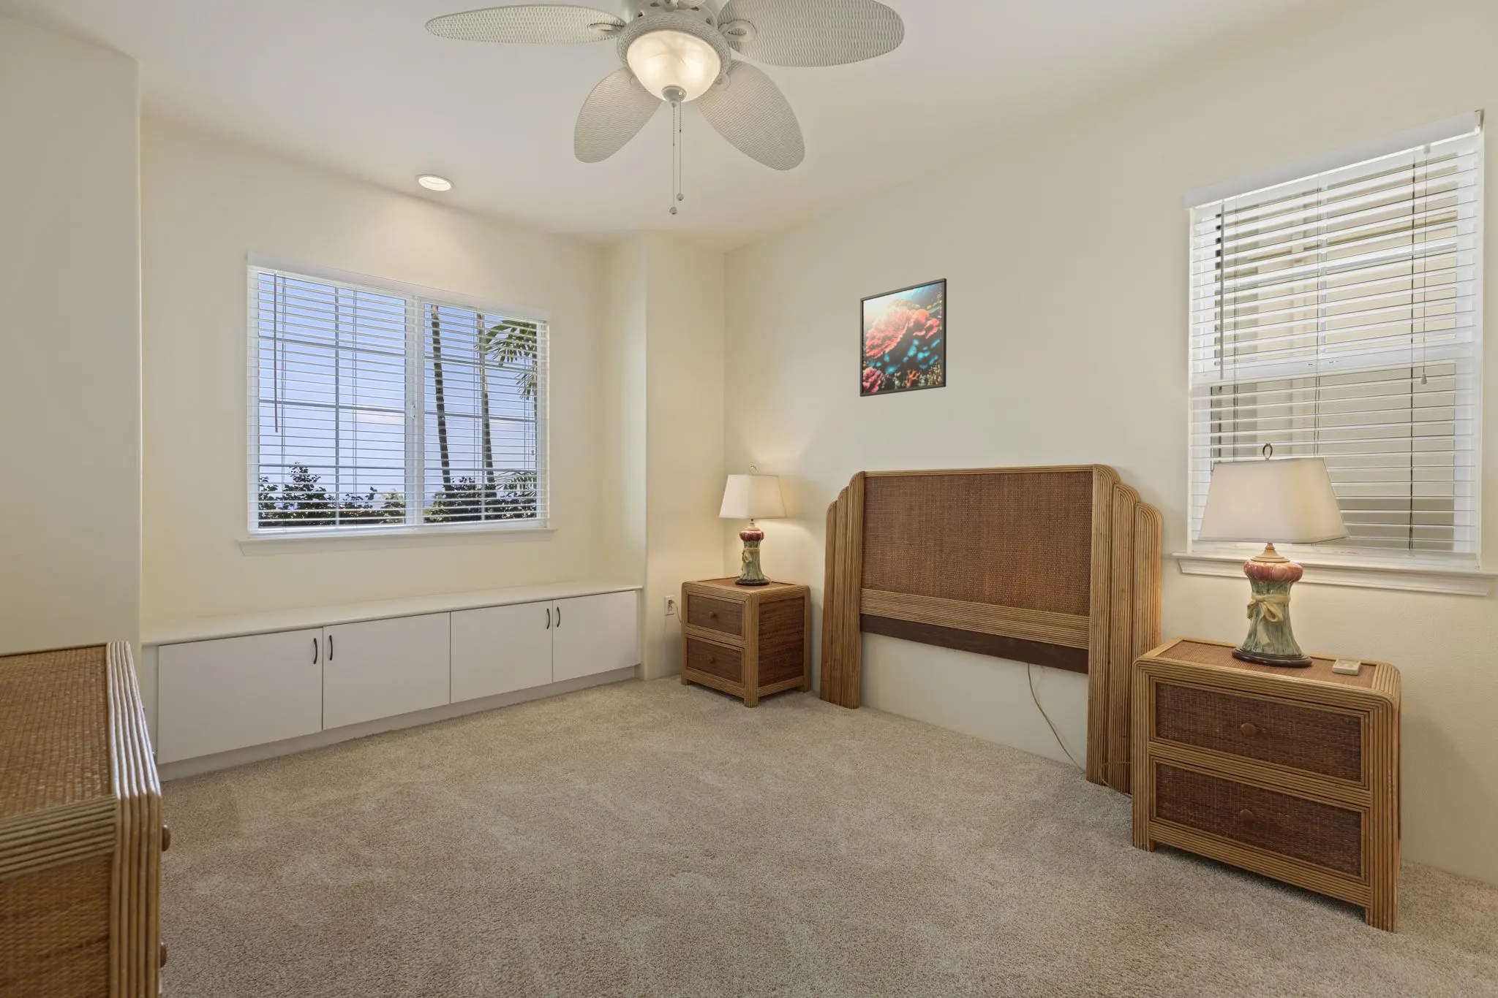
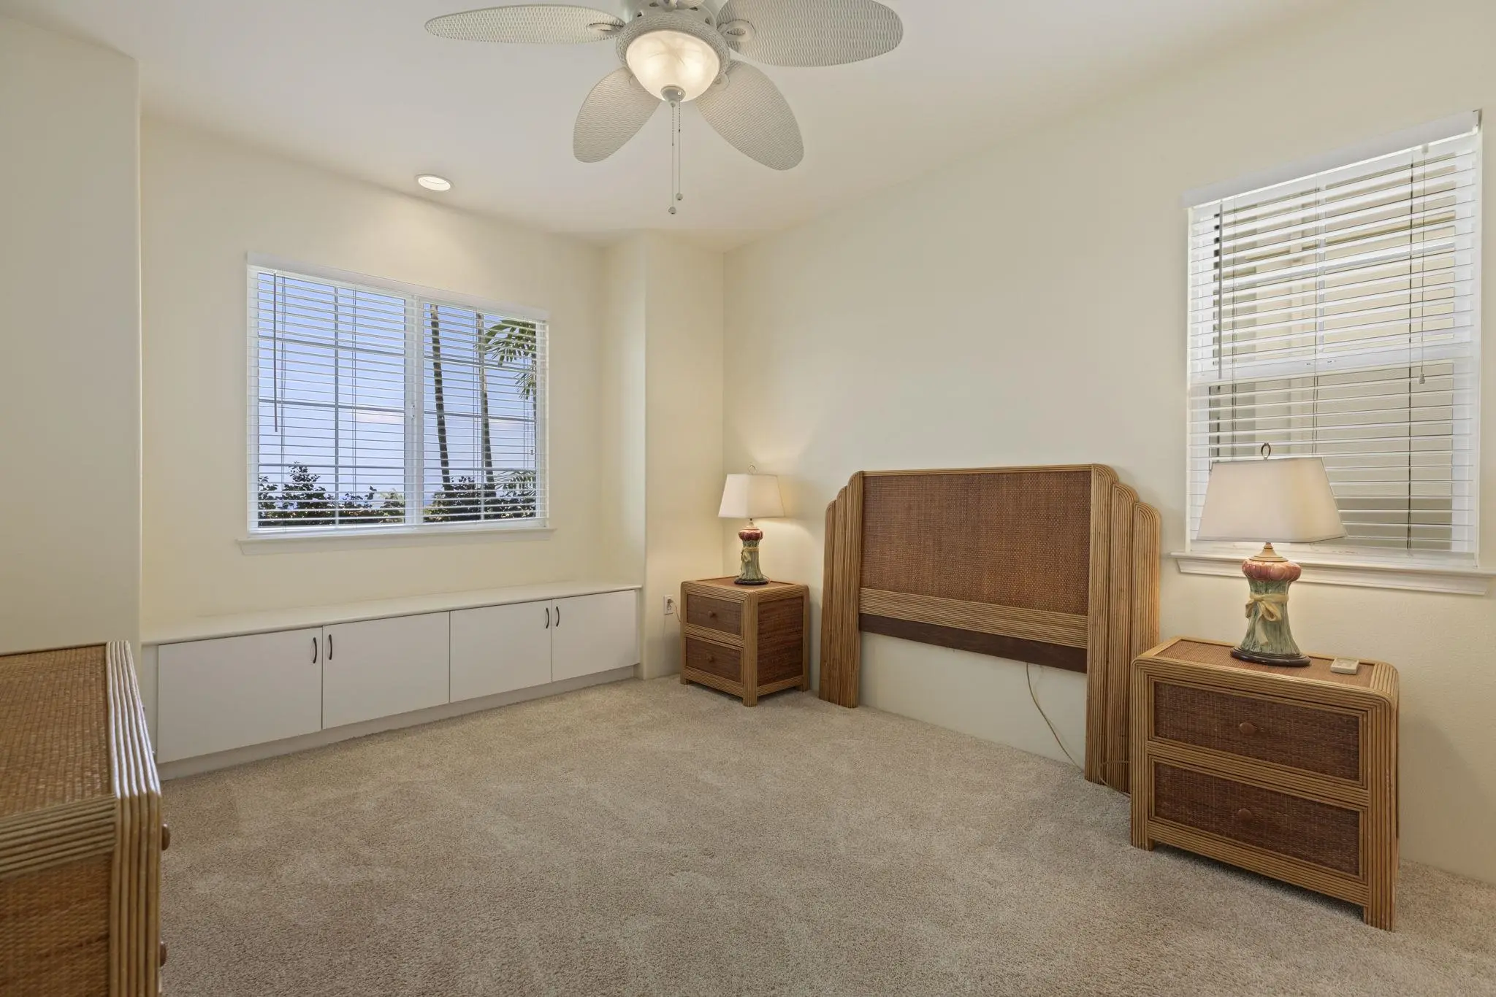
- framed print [859,277,947,398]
